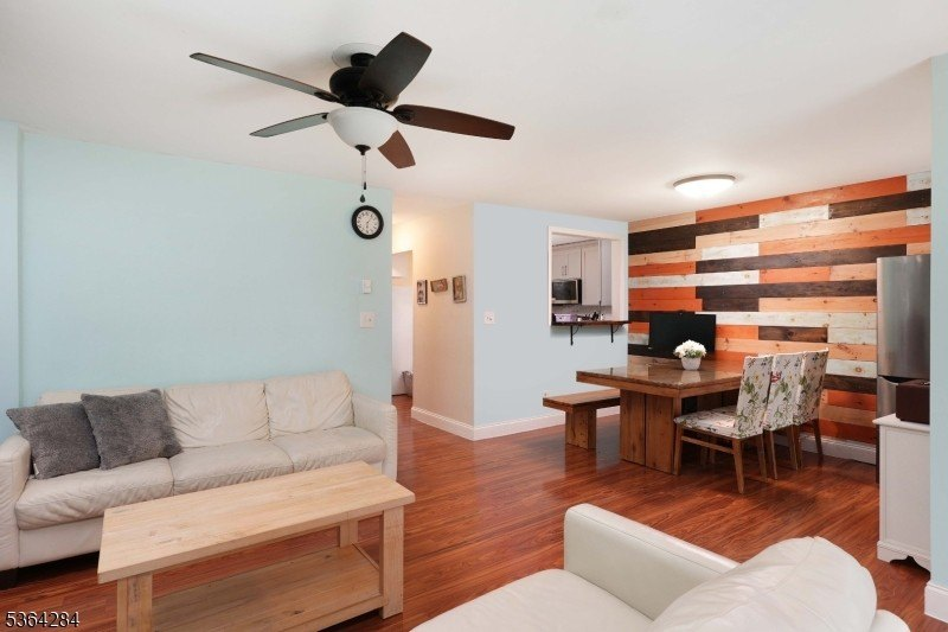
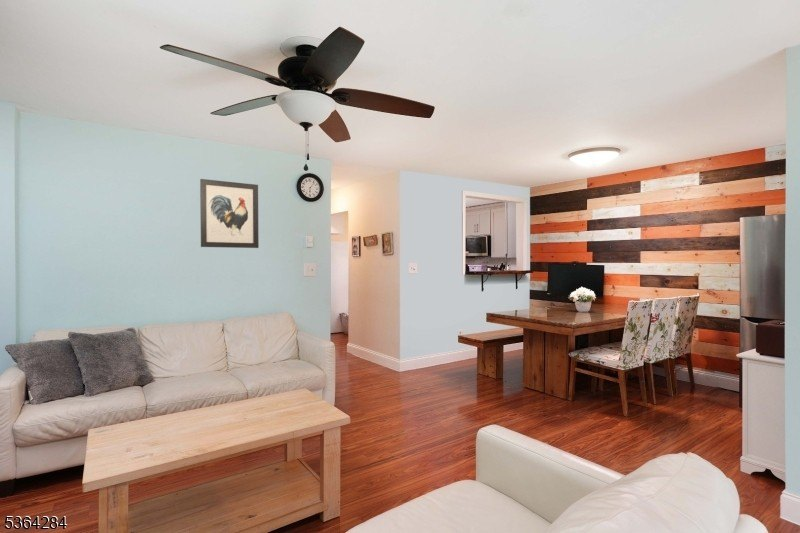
+ wall art [199,178,260,249]
